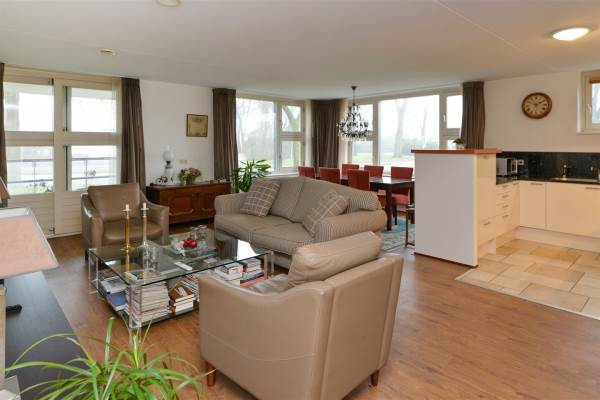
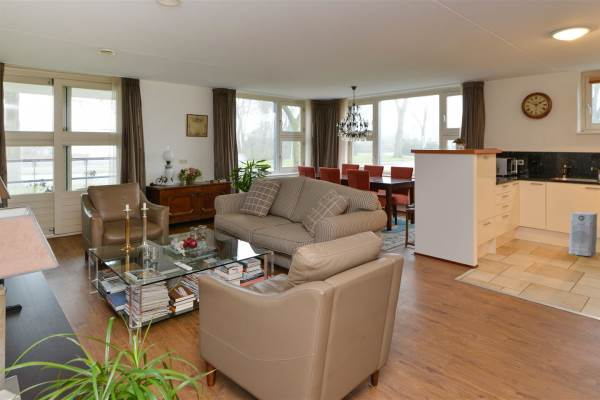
+ air purifier [568,211,598,257]
